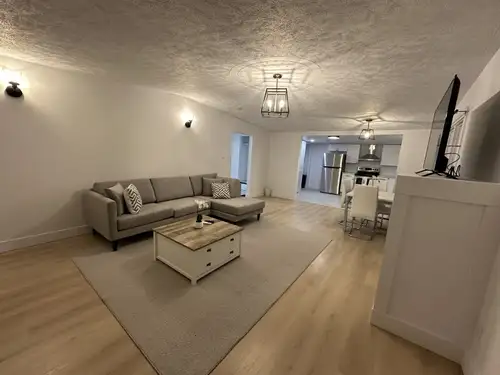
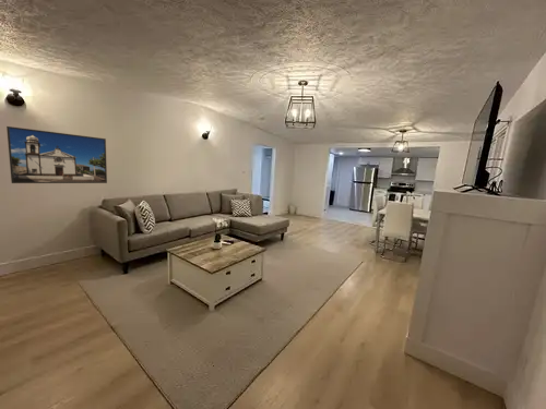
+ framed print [5,125,108,184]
